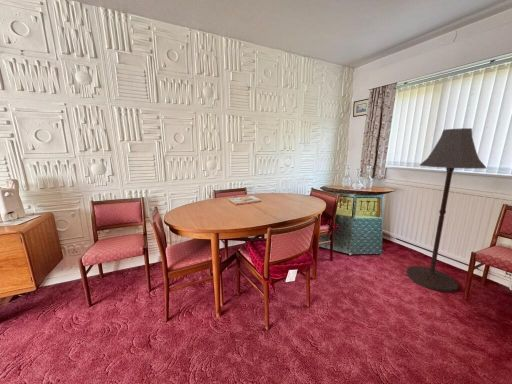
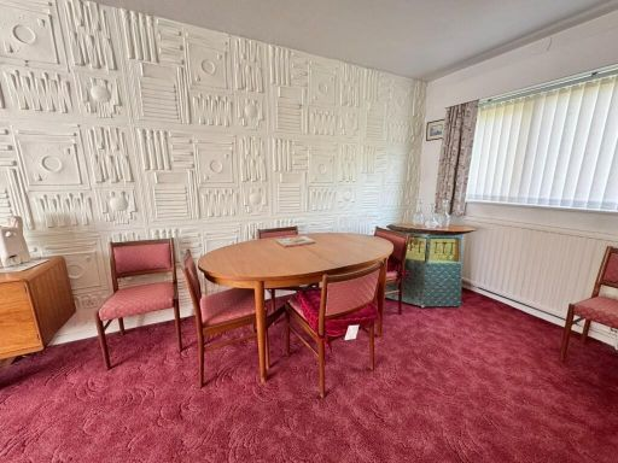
- floor lamp [405,127,487,293]
